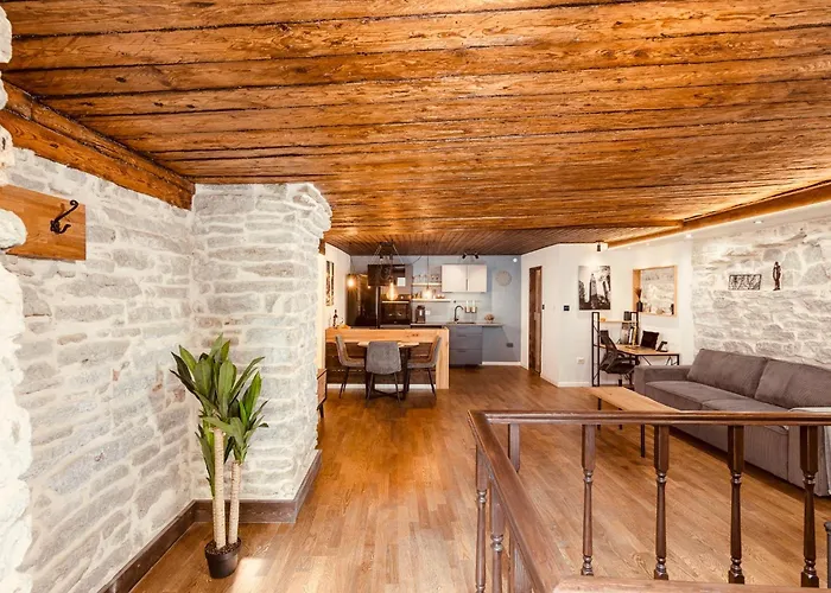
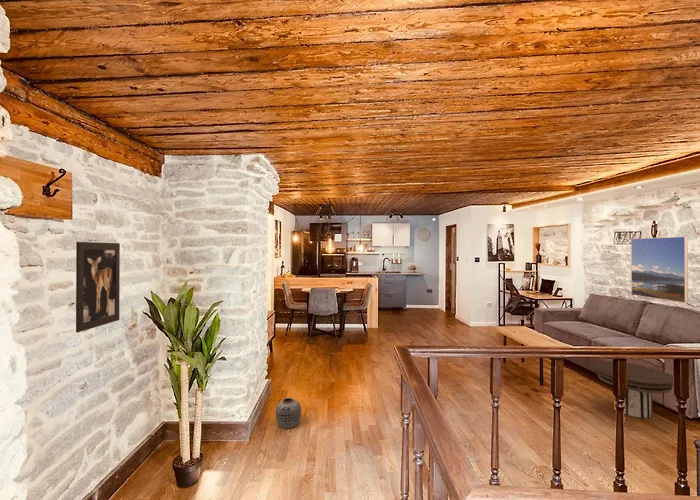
+ side table [593,361,674,419]
+ vase [275,397,302,429]
+ wall art [75,241,121,334]
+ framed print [630,235,689,304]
